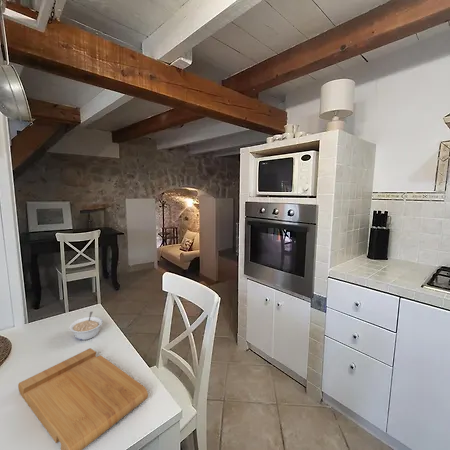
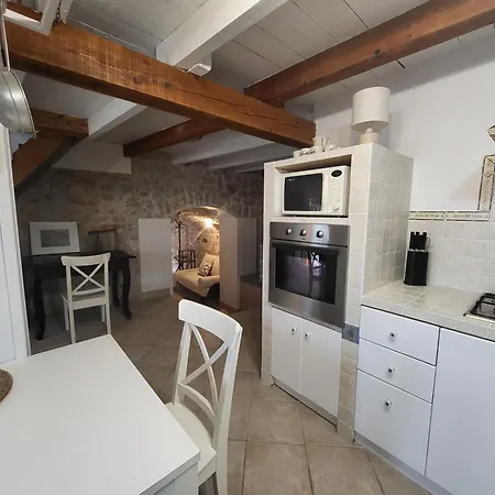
- legume [68,311,103,341]
- cutting board [17,347,149,450]
